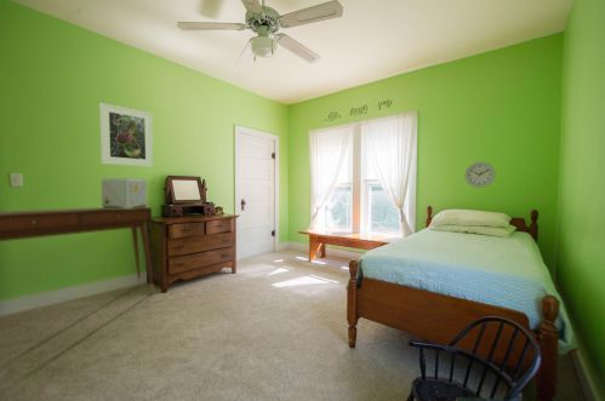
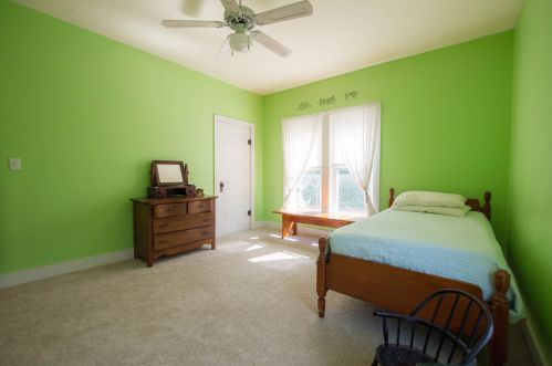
- desk [0,206,155,294]
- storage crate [101,177,148,208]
- wall clock [463,161,496,189]
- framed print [98,102,154,168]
